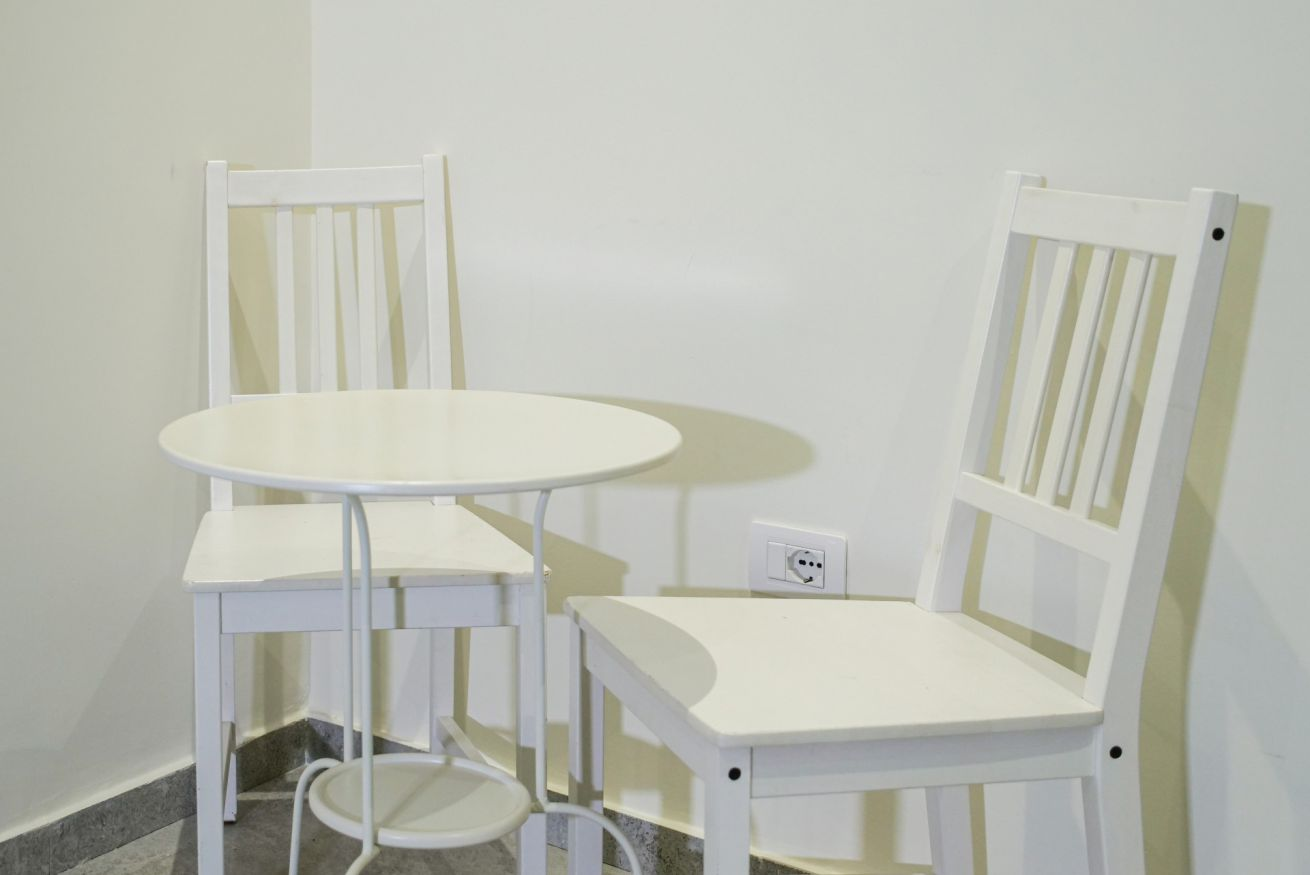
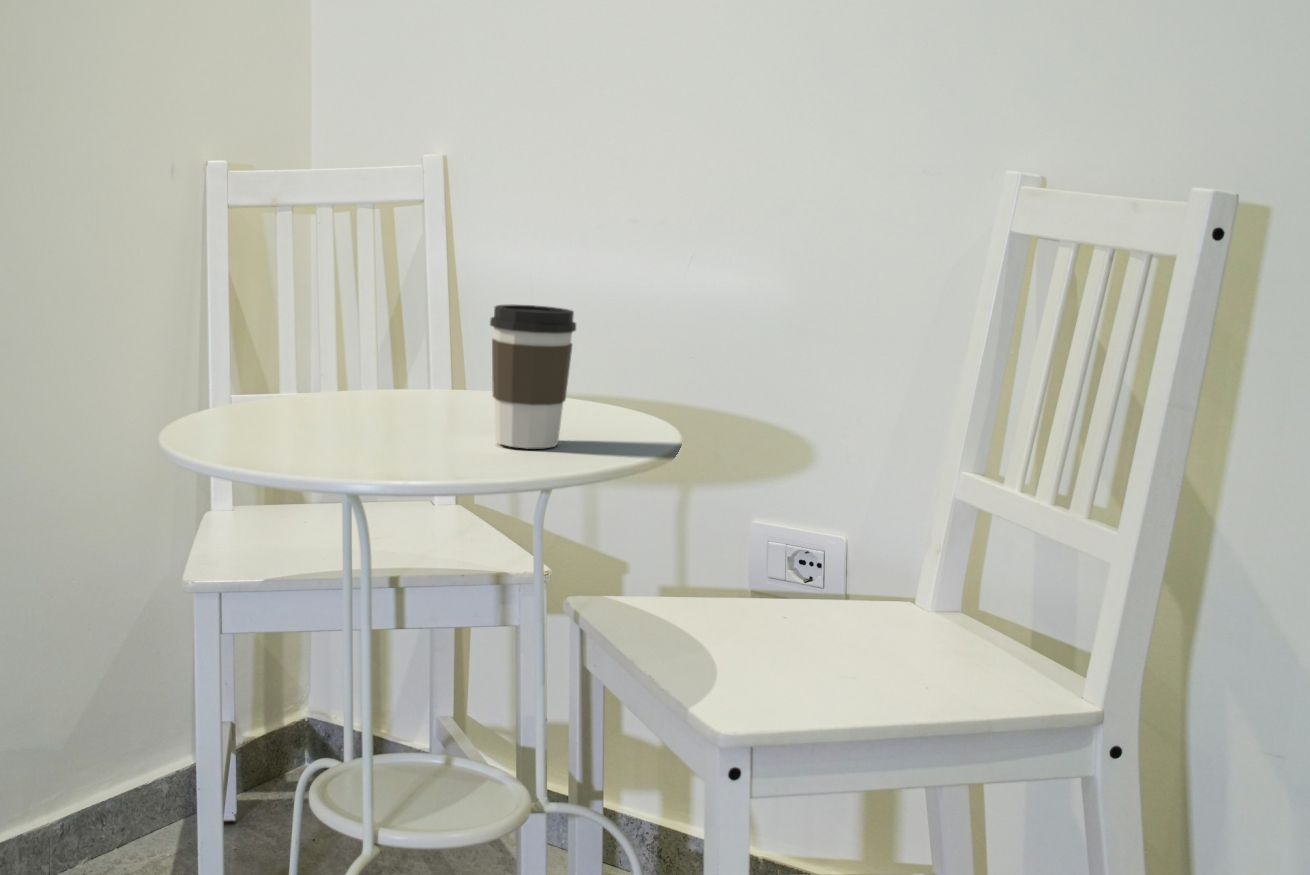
+ coffee cup [489,304,577,449]
